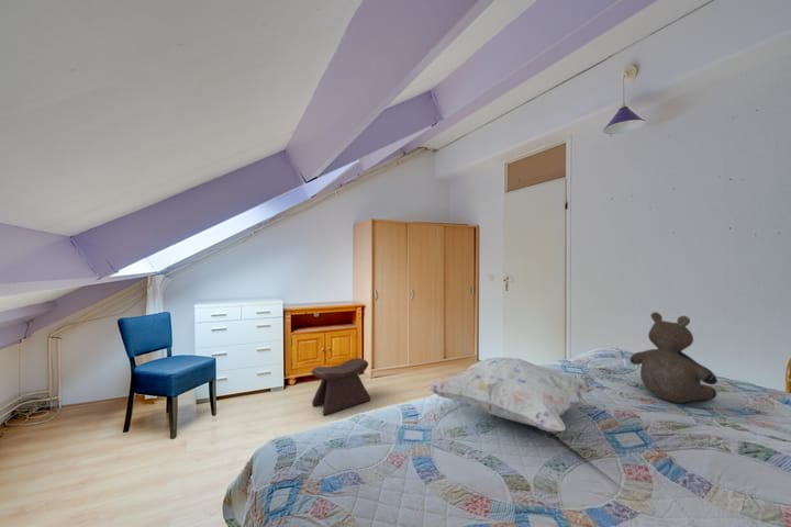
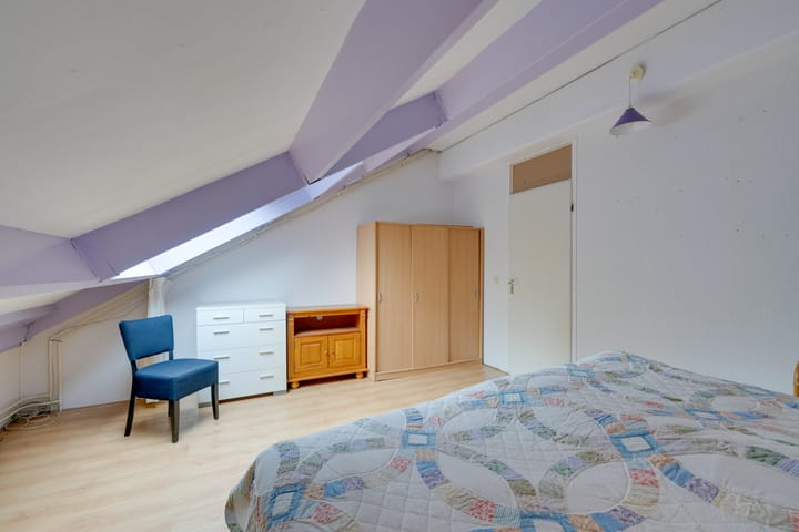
- stool [310,357,371,416]
- teddy bear [628,311,718,404]
- decorative pillow [426,356,598,433]
